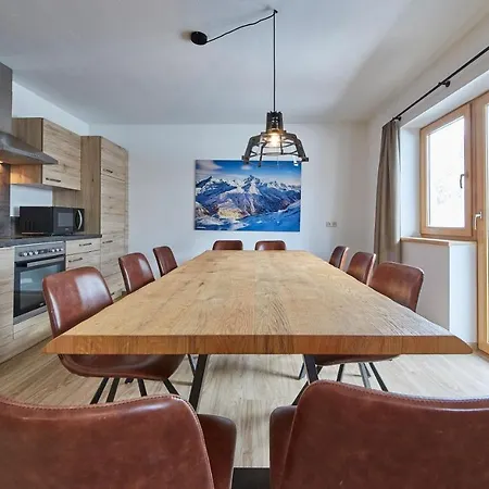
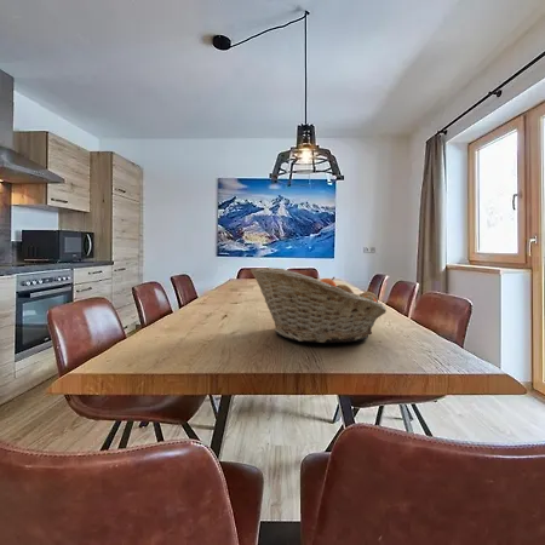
+ fruit basket [249,266,388,344]
